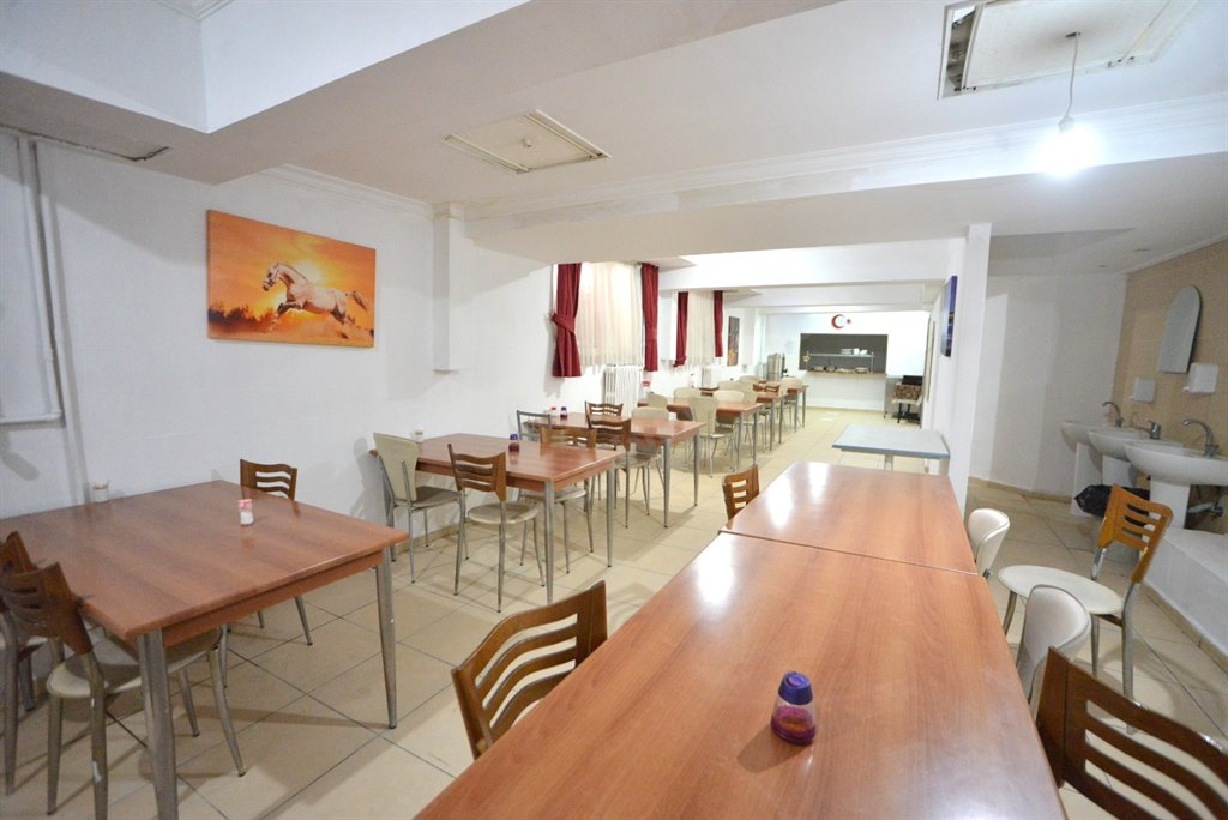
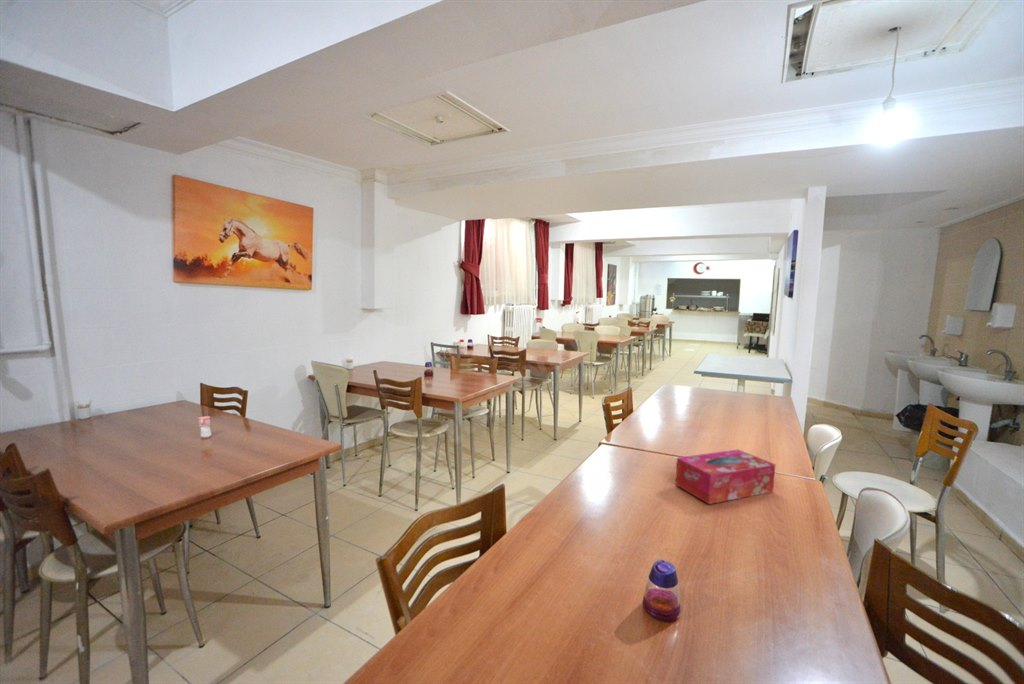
+ tissue box [674,449,776,505]
